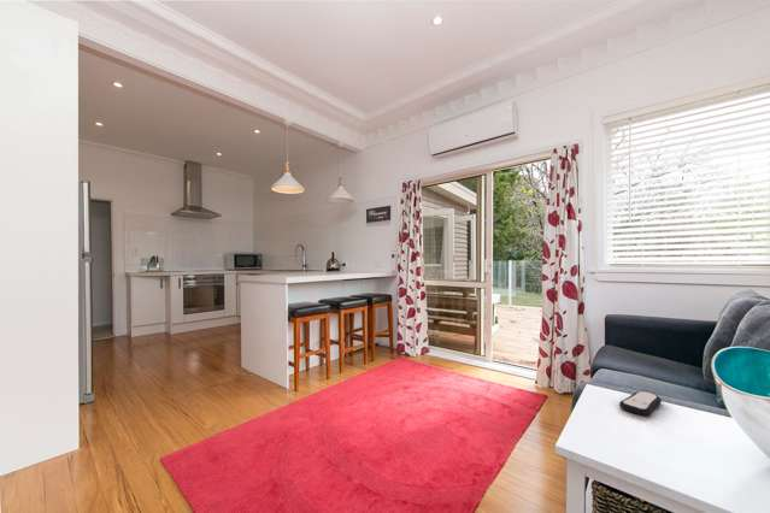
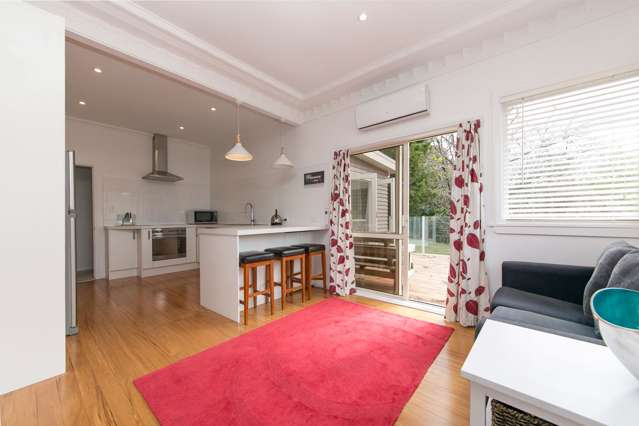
- remote control [618,390,663,417]
